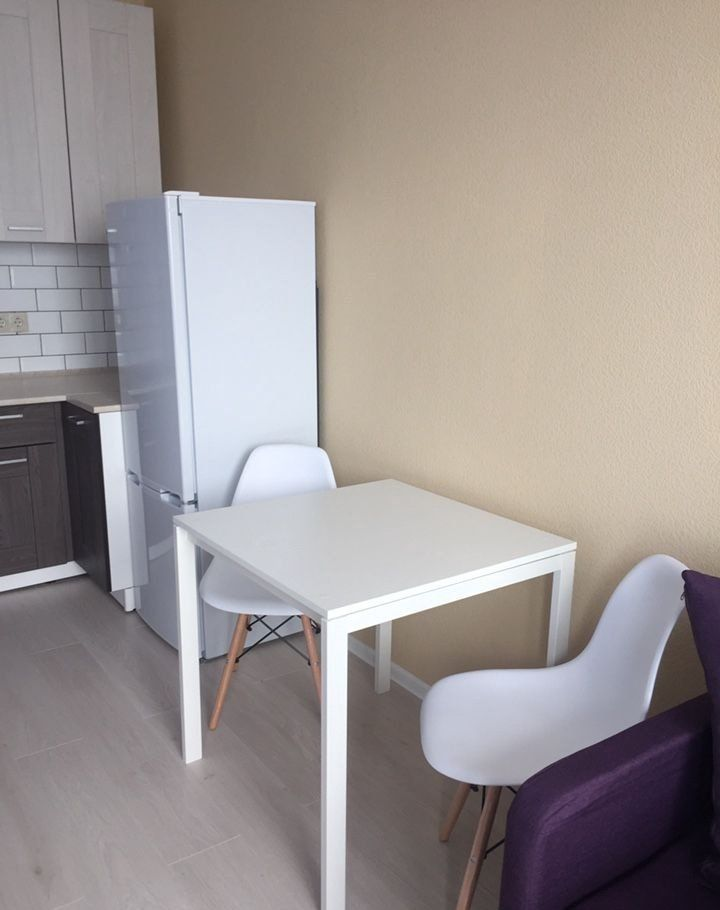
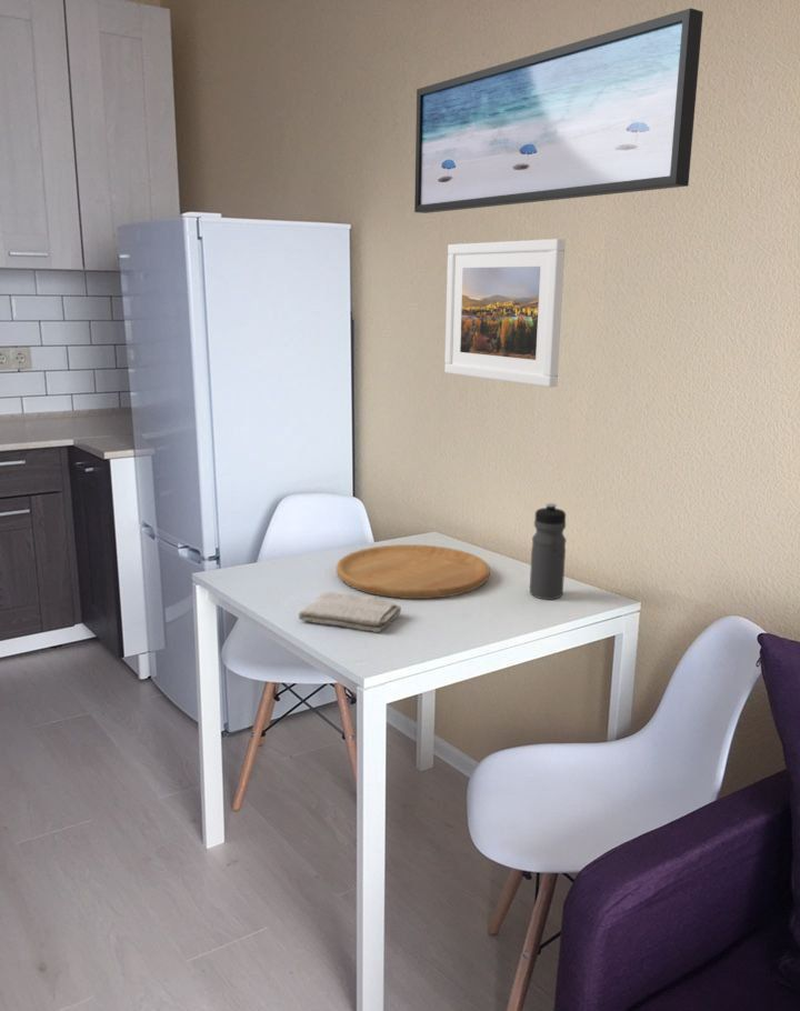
+ water bottle [529,502,567,600]
+ wall art [413,7,704,214]
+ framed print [443,238,567,389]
+ cutting board [336,543,491,600]
+ washcloth [298,591,402,633]
